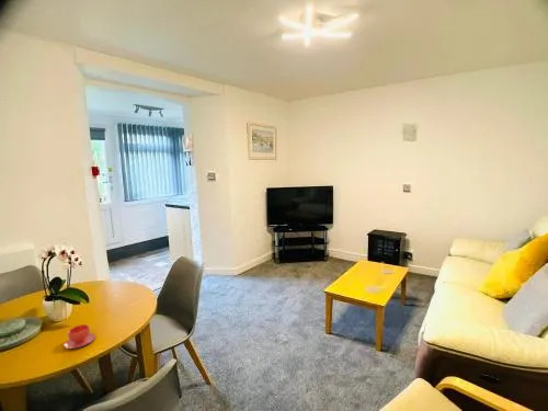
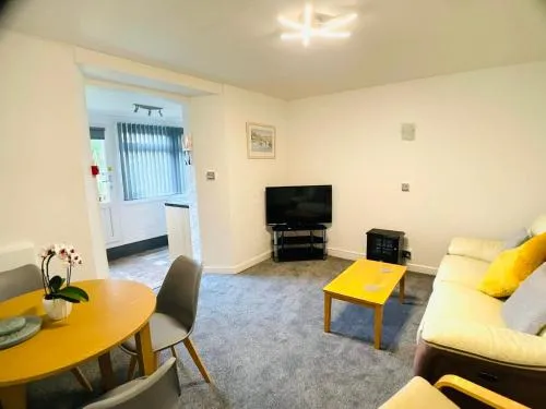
- teacup [64,323,96,350]
